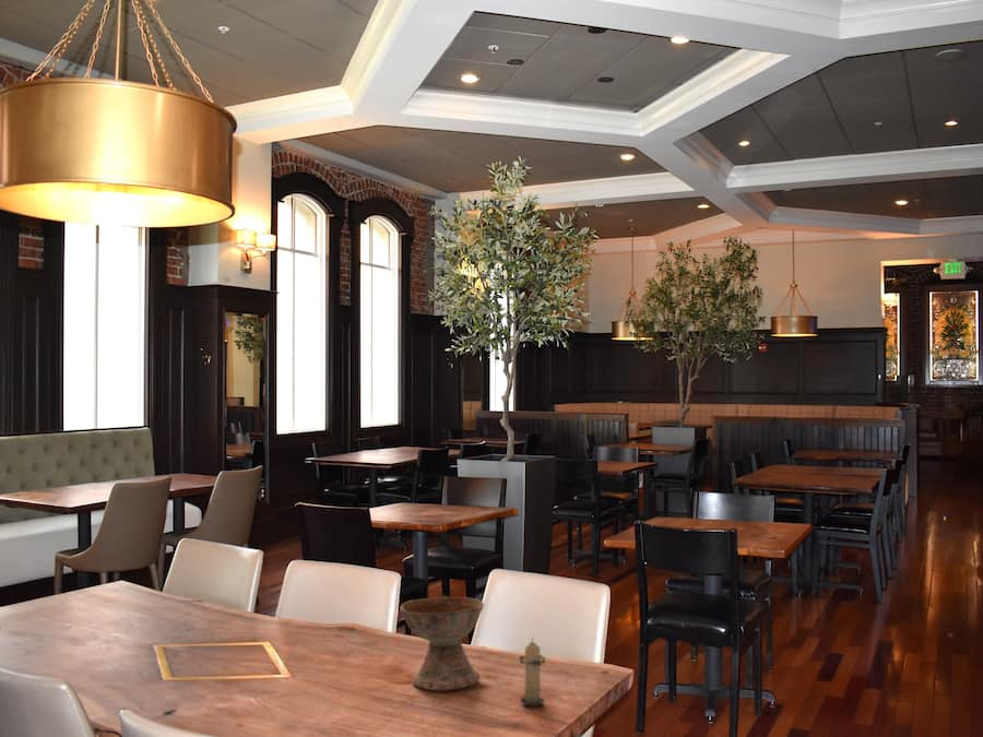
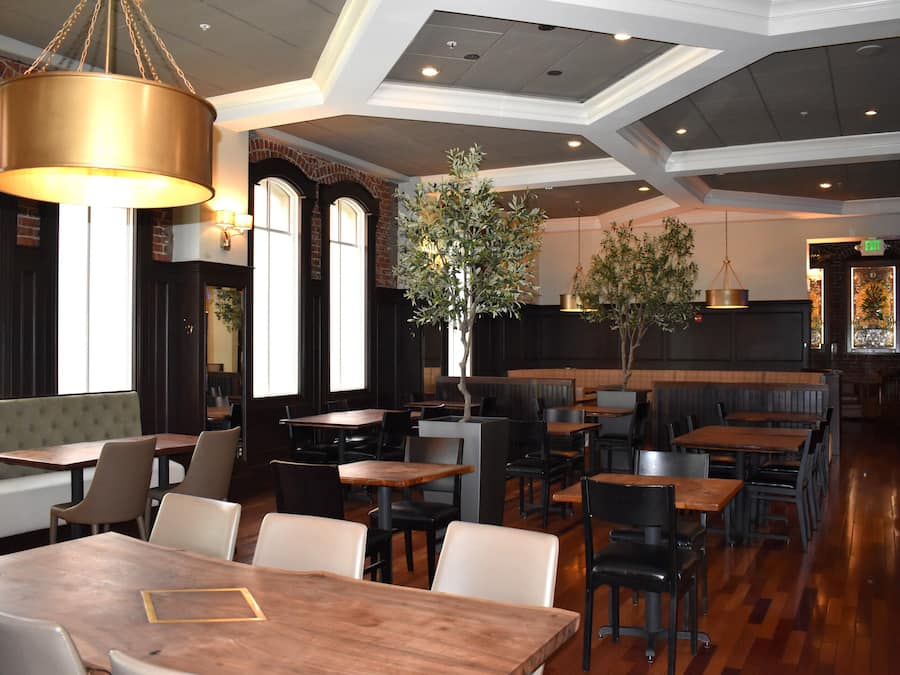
- candle [518,637,547,708]
- ceramic bowl [399,595,485,691]
